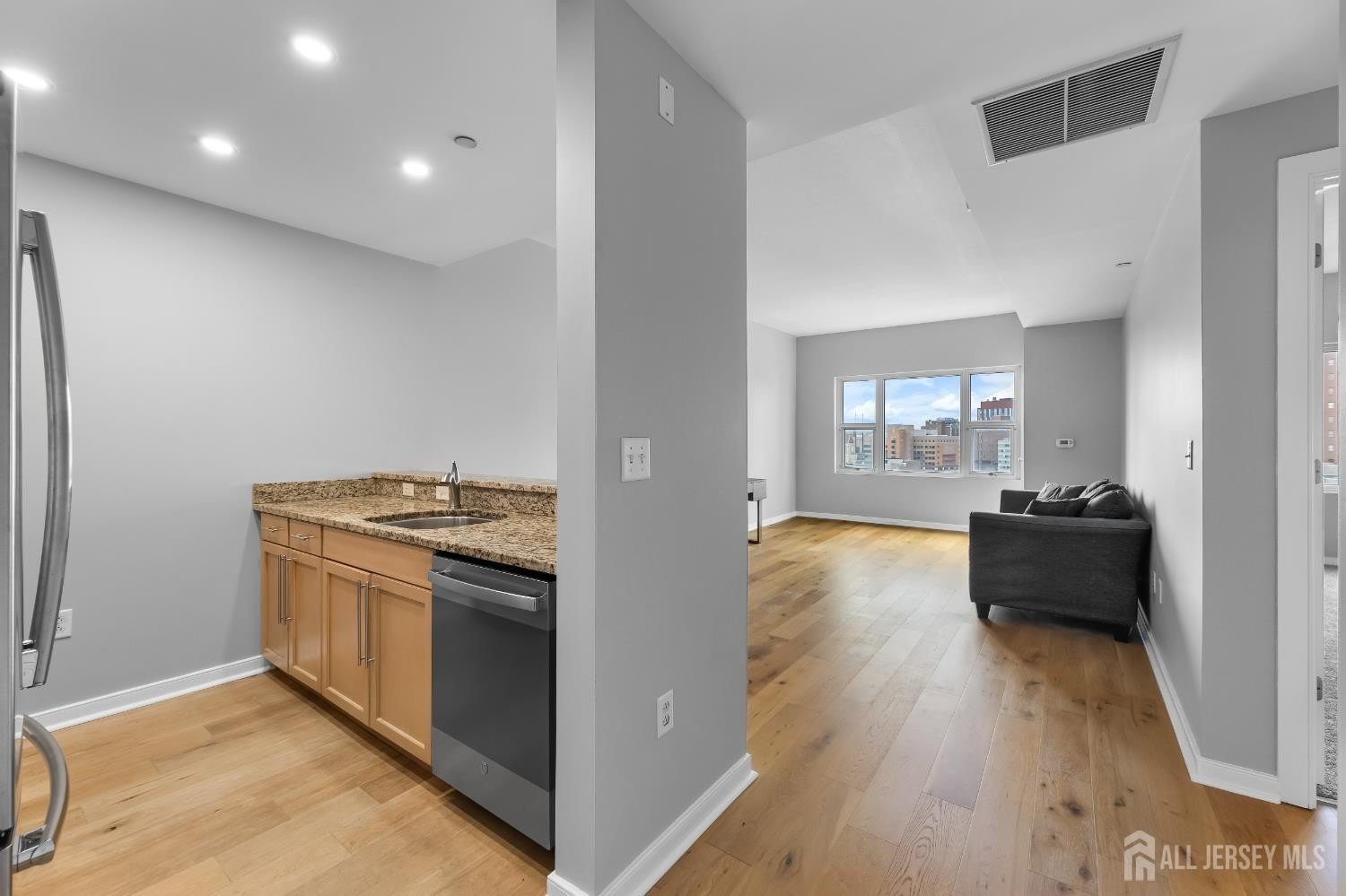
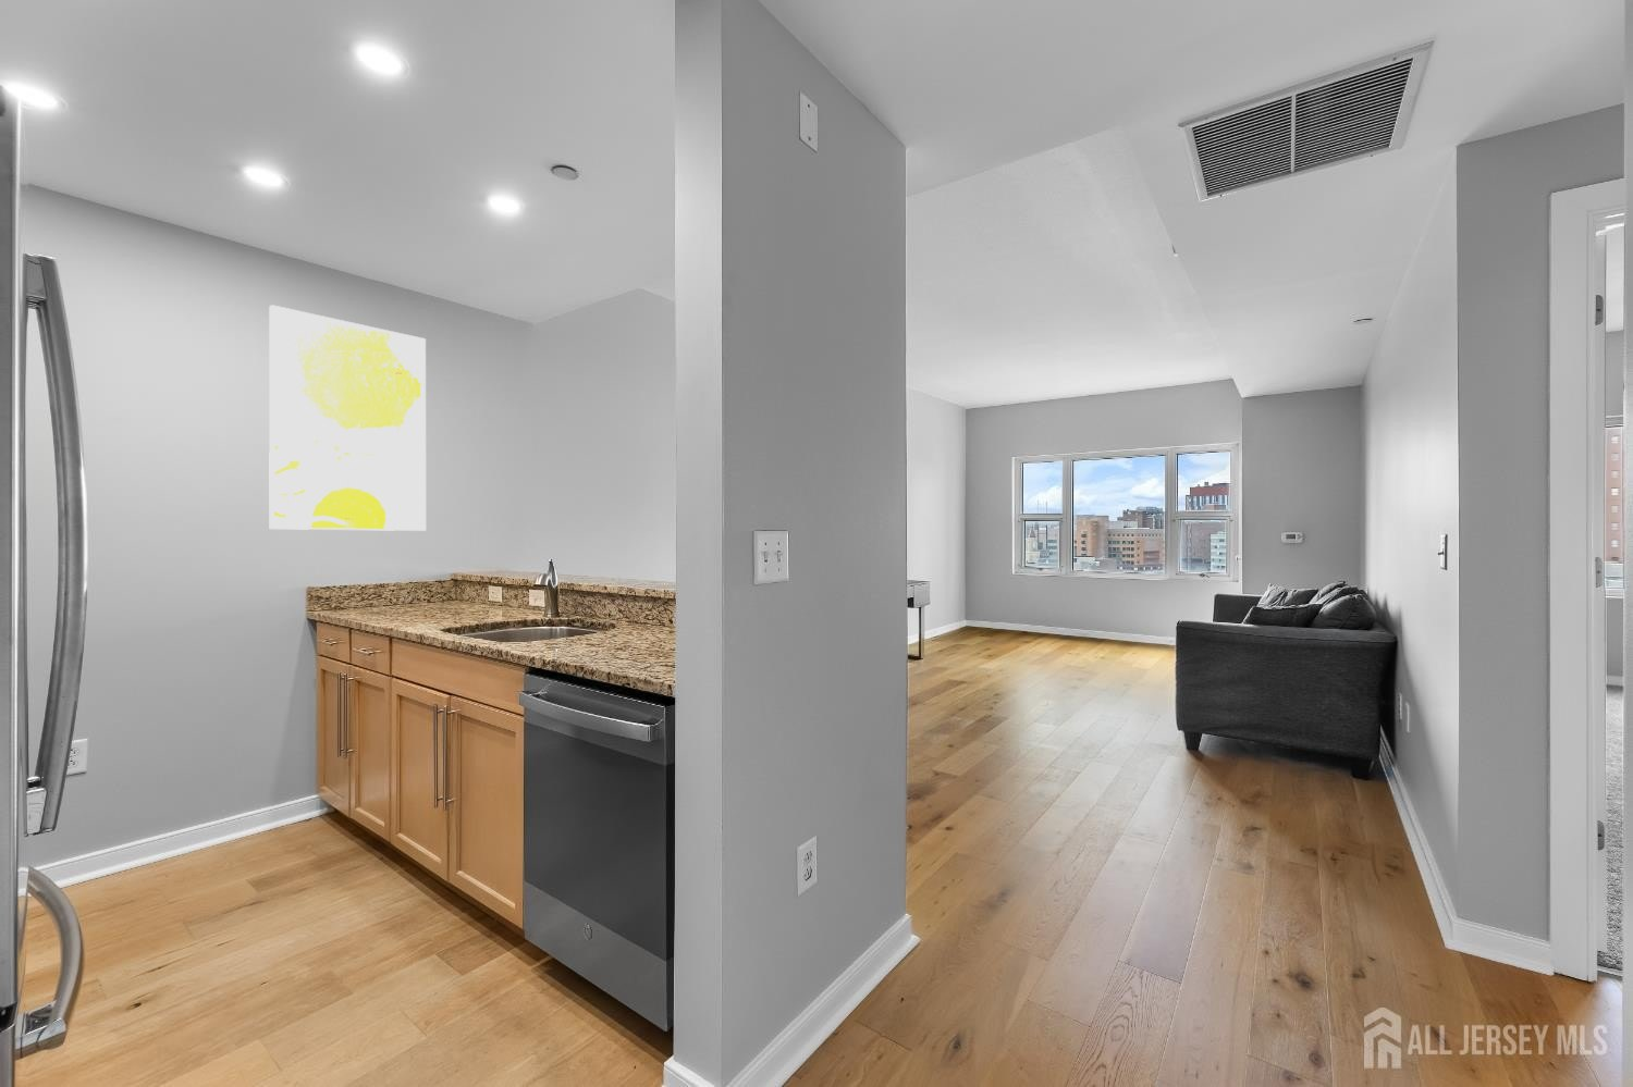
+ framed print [268,303,427,533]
